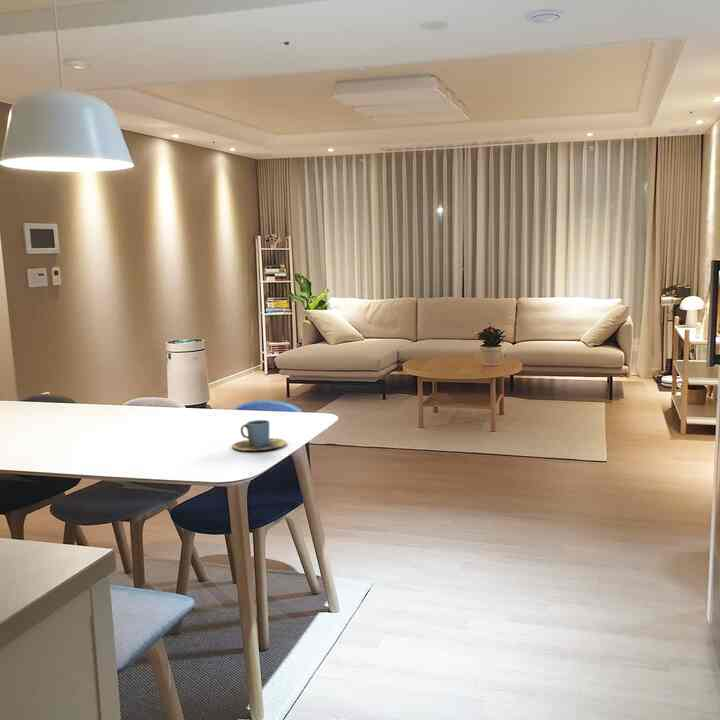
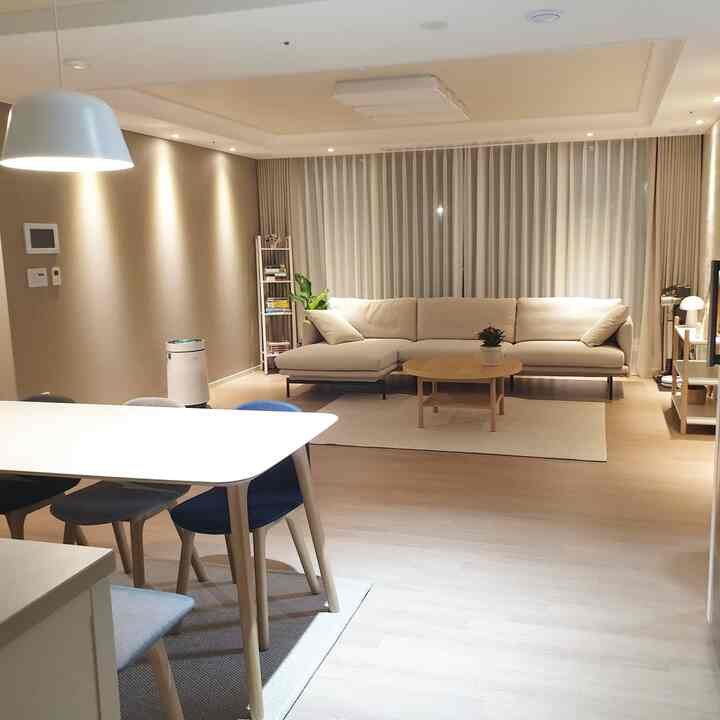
- cup [231,419,288,451]
